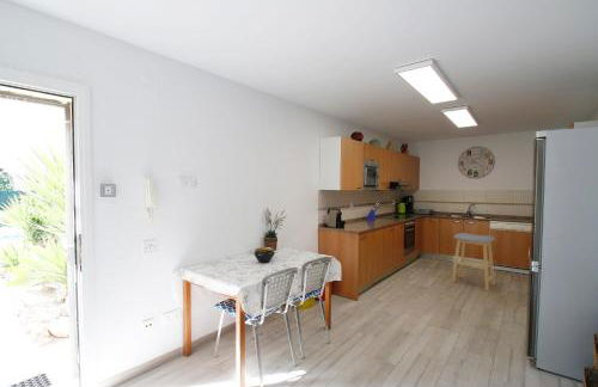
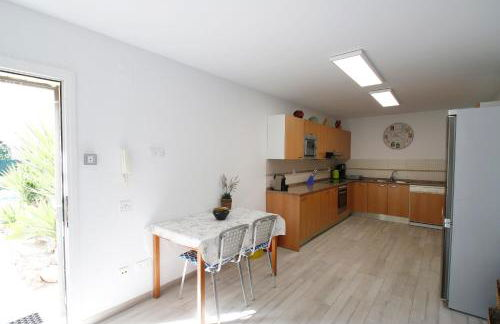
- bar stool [450,232,496,291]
